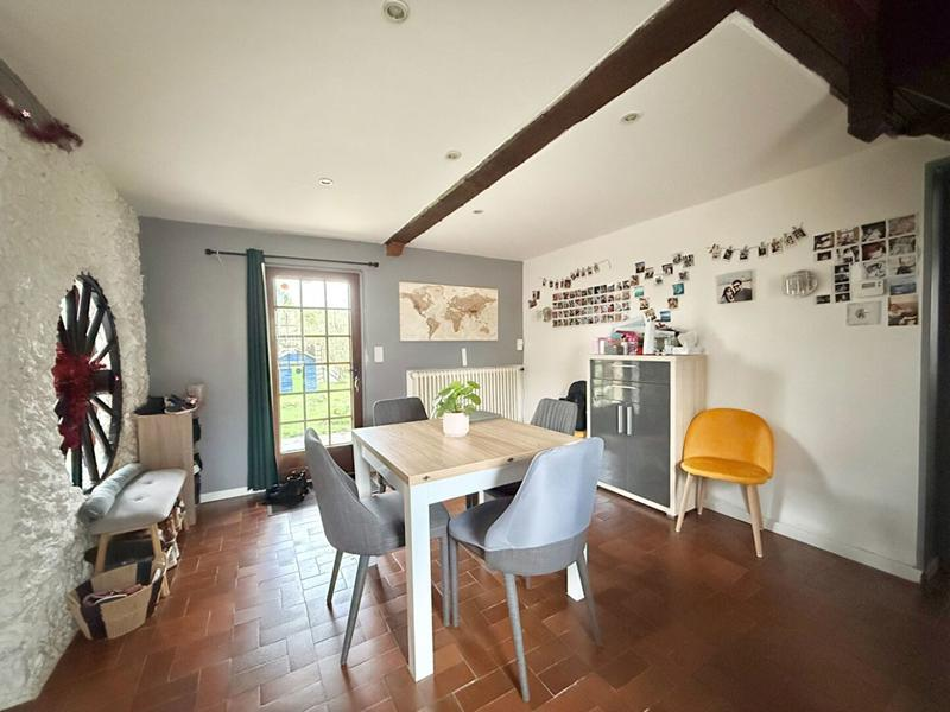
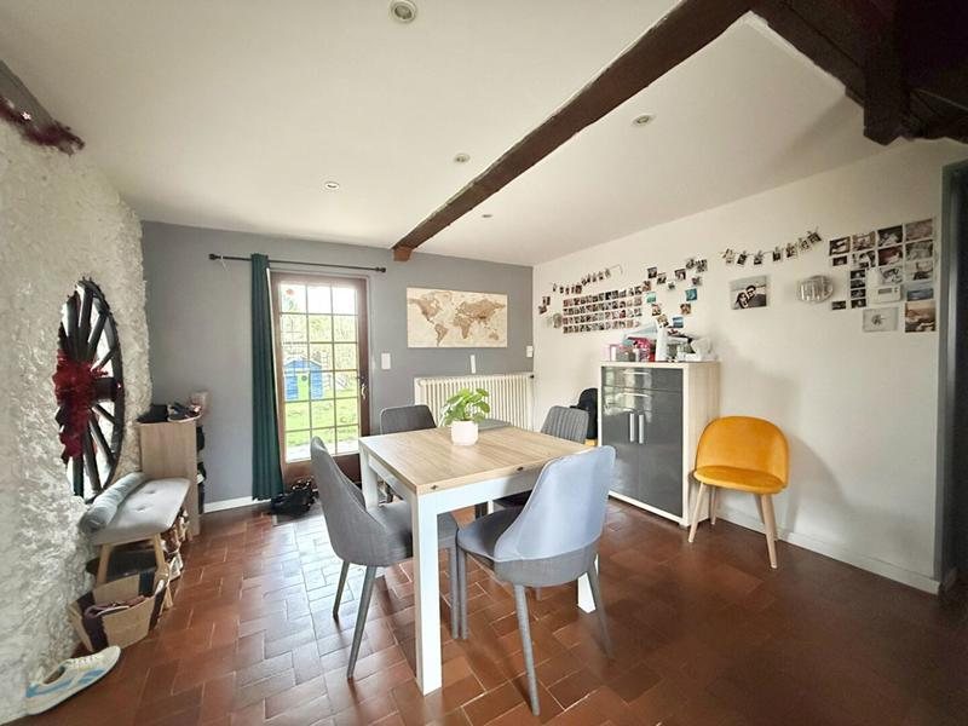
+ sneaker [25,645,122,716]
